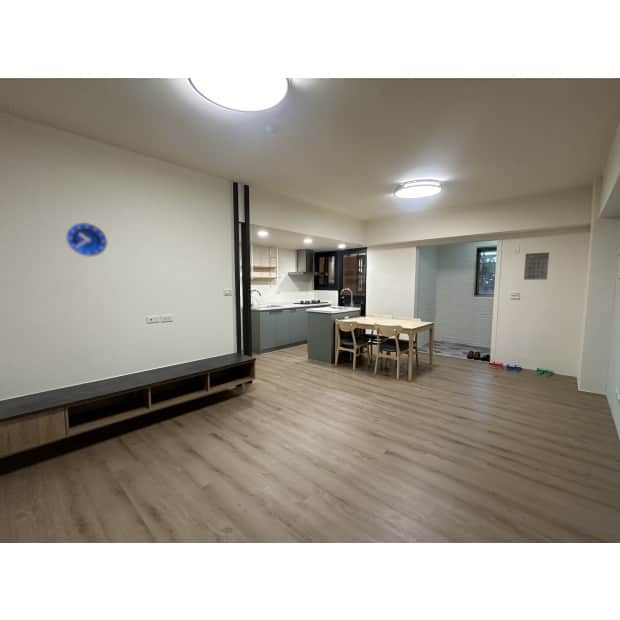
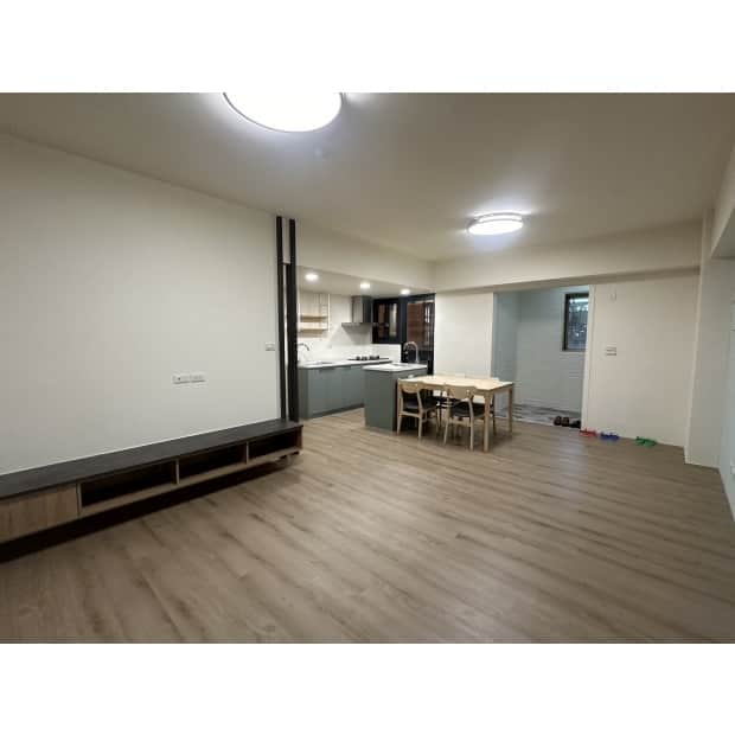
- calendar [523,252,550,281]
- wall clock [65,221,109,258]
